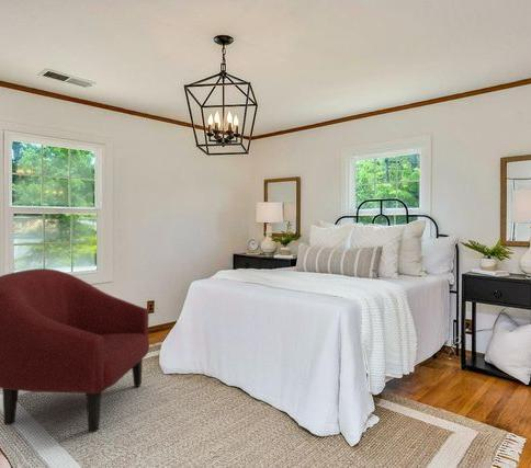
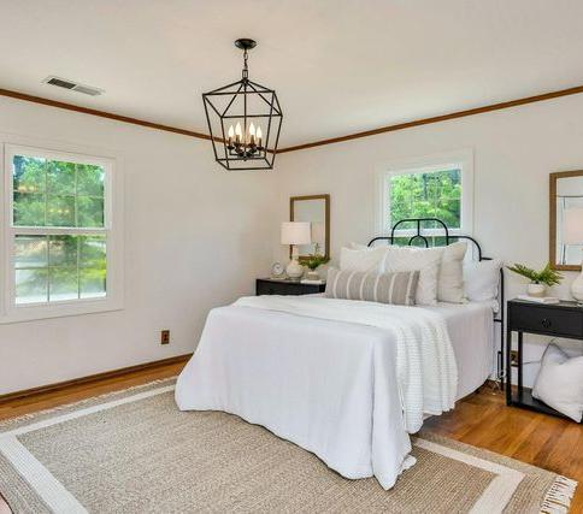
- armchair [0,267,150,433]
